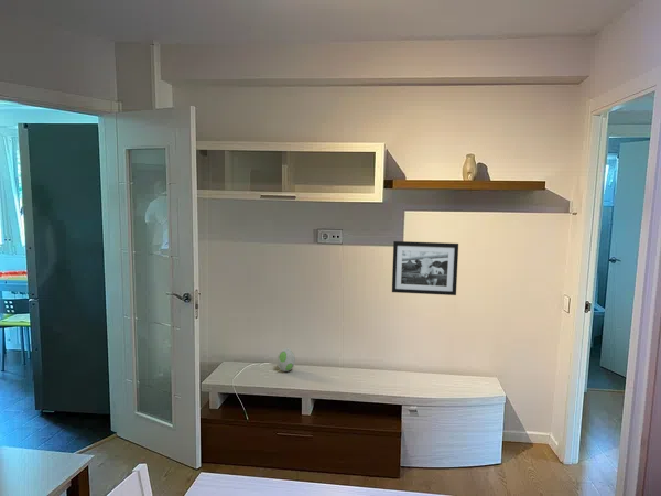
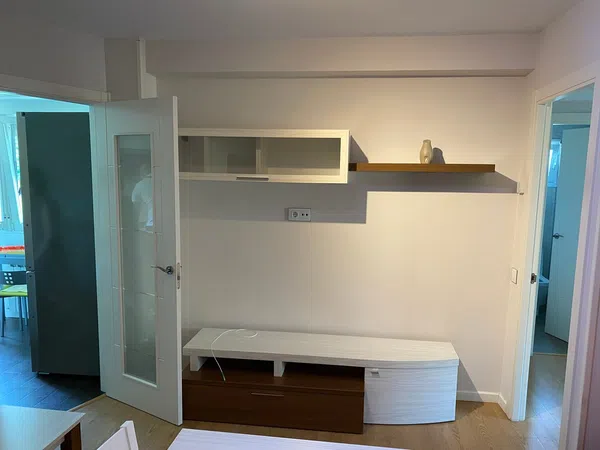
- decorative egg [275,347,296,373]
- picture frame [391,240,459,296]
